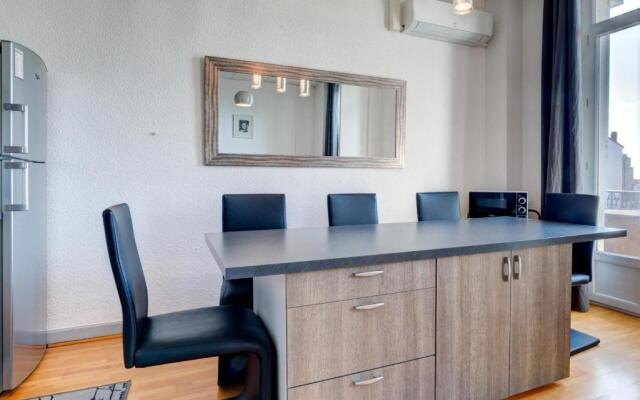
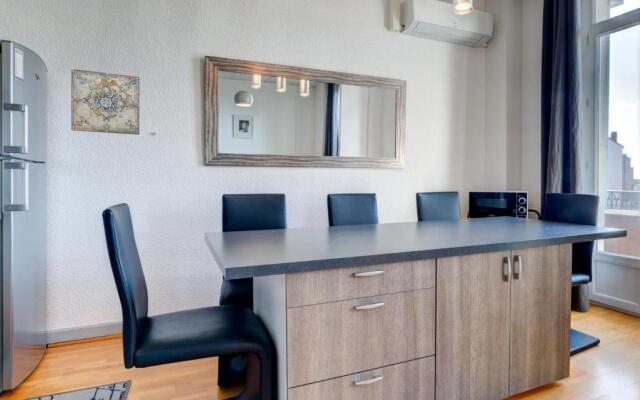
+ wall art [70,68,141,136]
